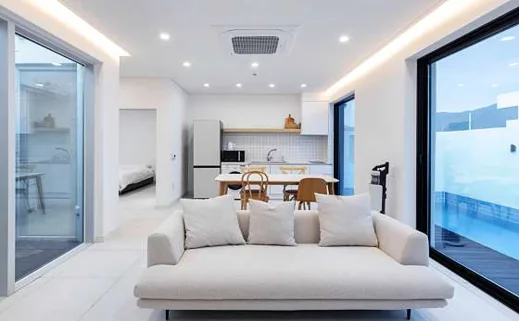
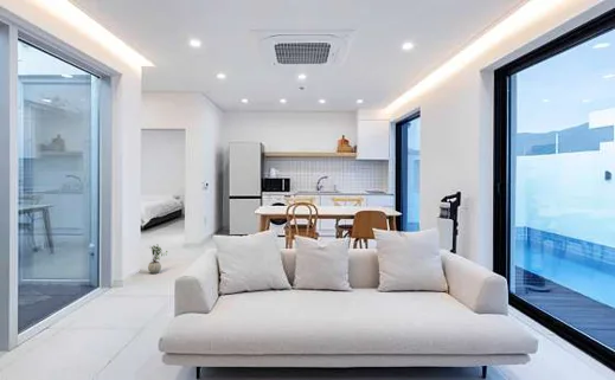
+ potted plant [147,243,168,275]
